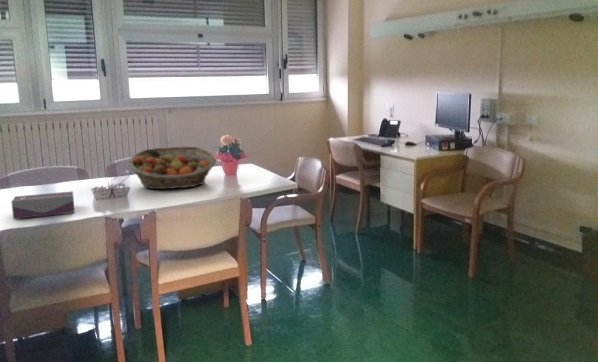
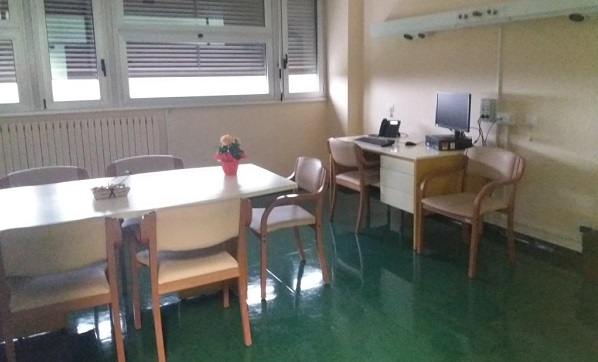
- tissue box [10,190,76,220]
- fruit basket [128,145,217,190]
